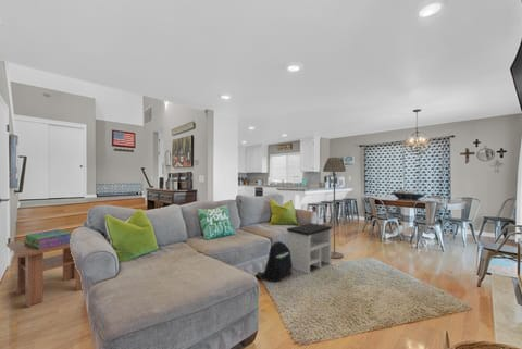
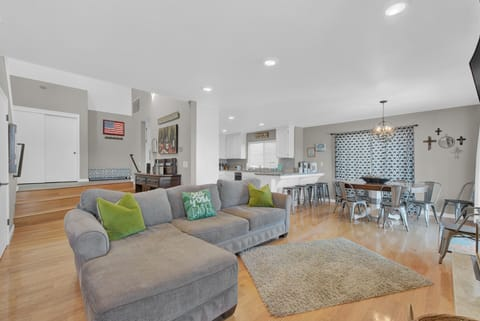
- floor lamp [322,157,347,260]
- backpack [256,239,293,283]
- coffee table [5,233,83,309]
- stack of books [24,228,73,249]
- side table [286,222,333,275]
